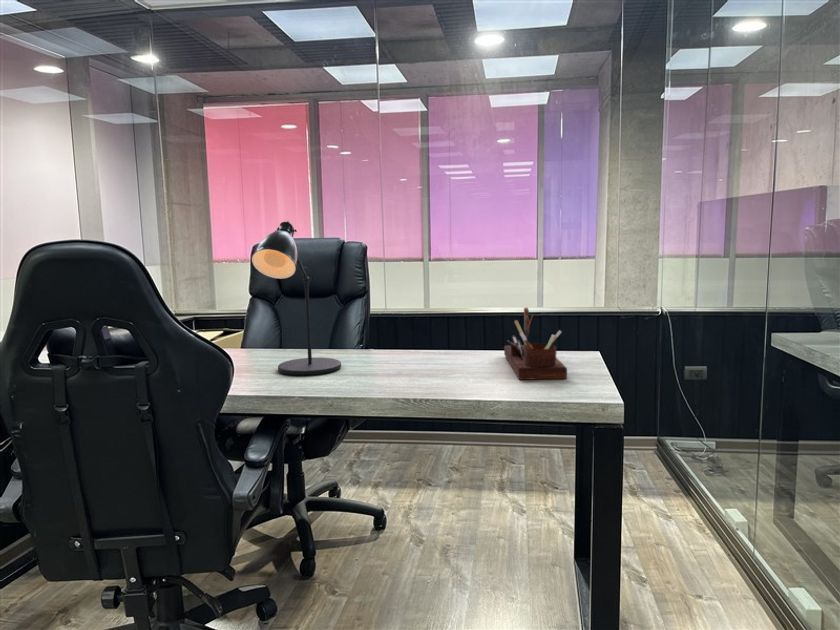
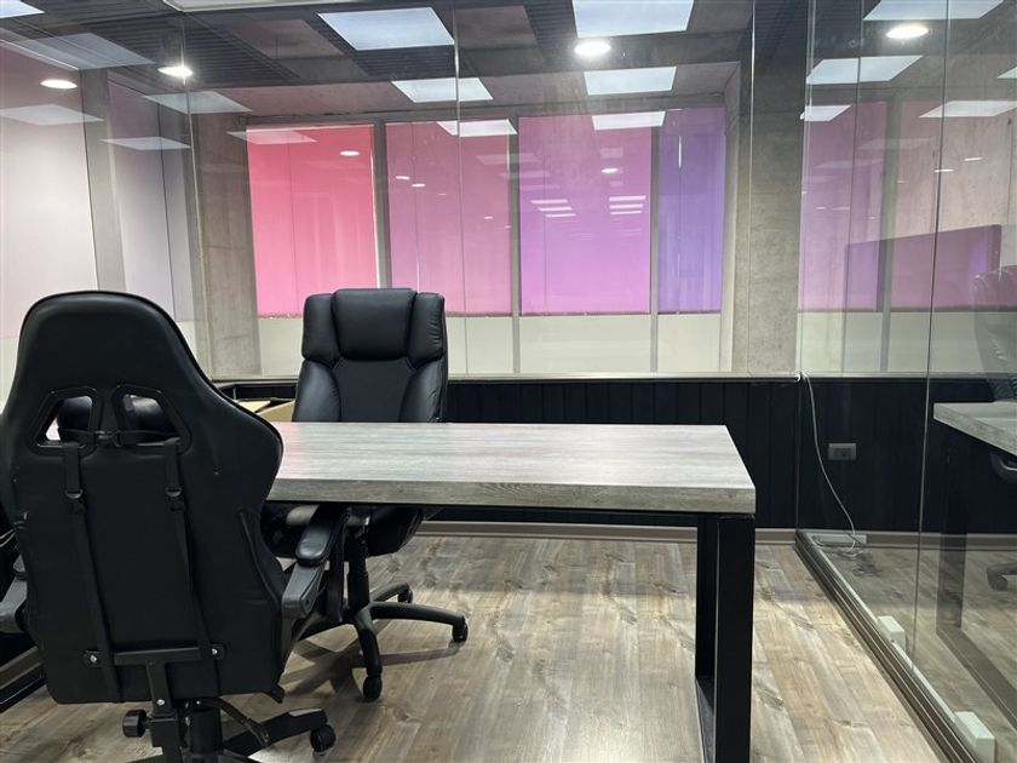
- desk organizer [503,307,568,381]
- desk lamp [251,220,342,377]
